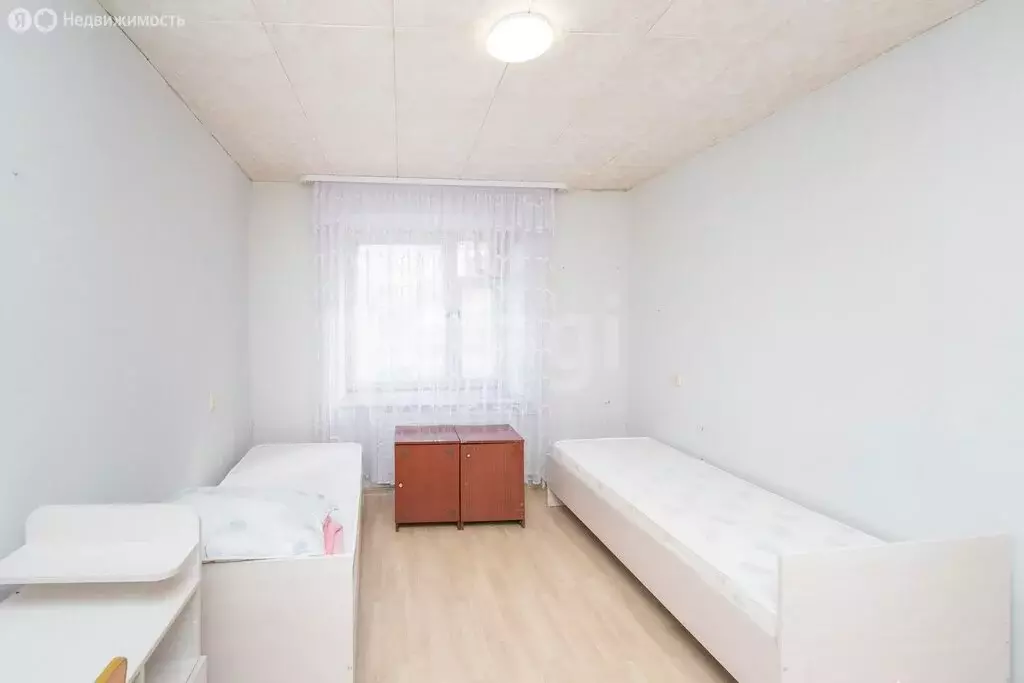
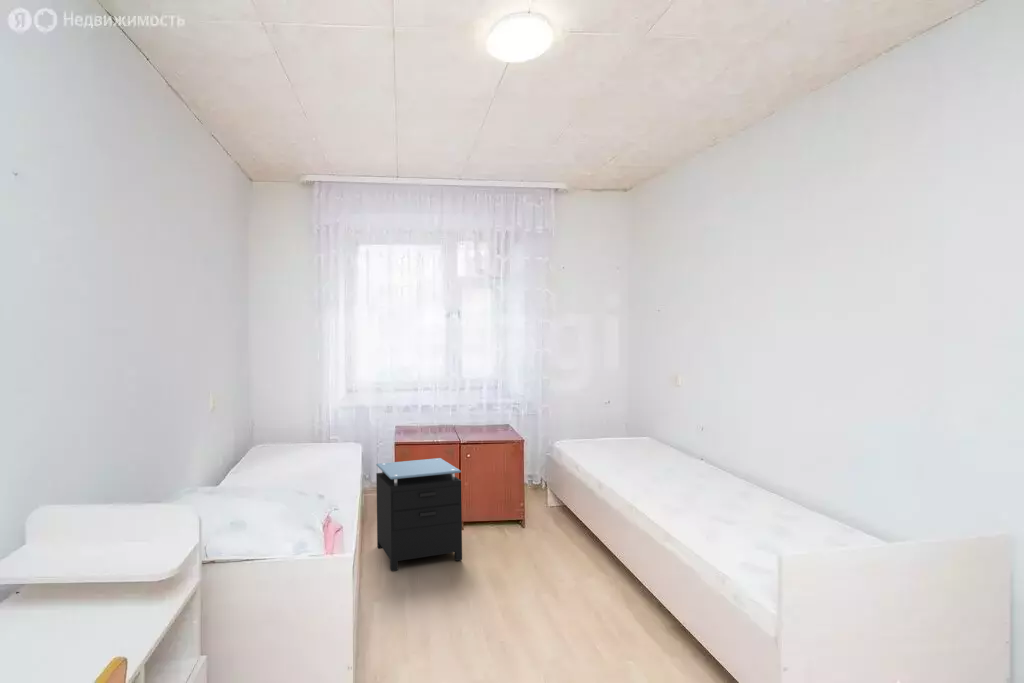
+ nightstand [375,457,463,572]
